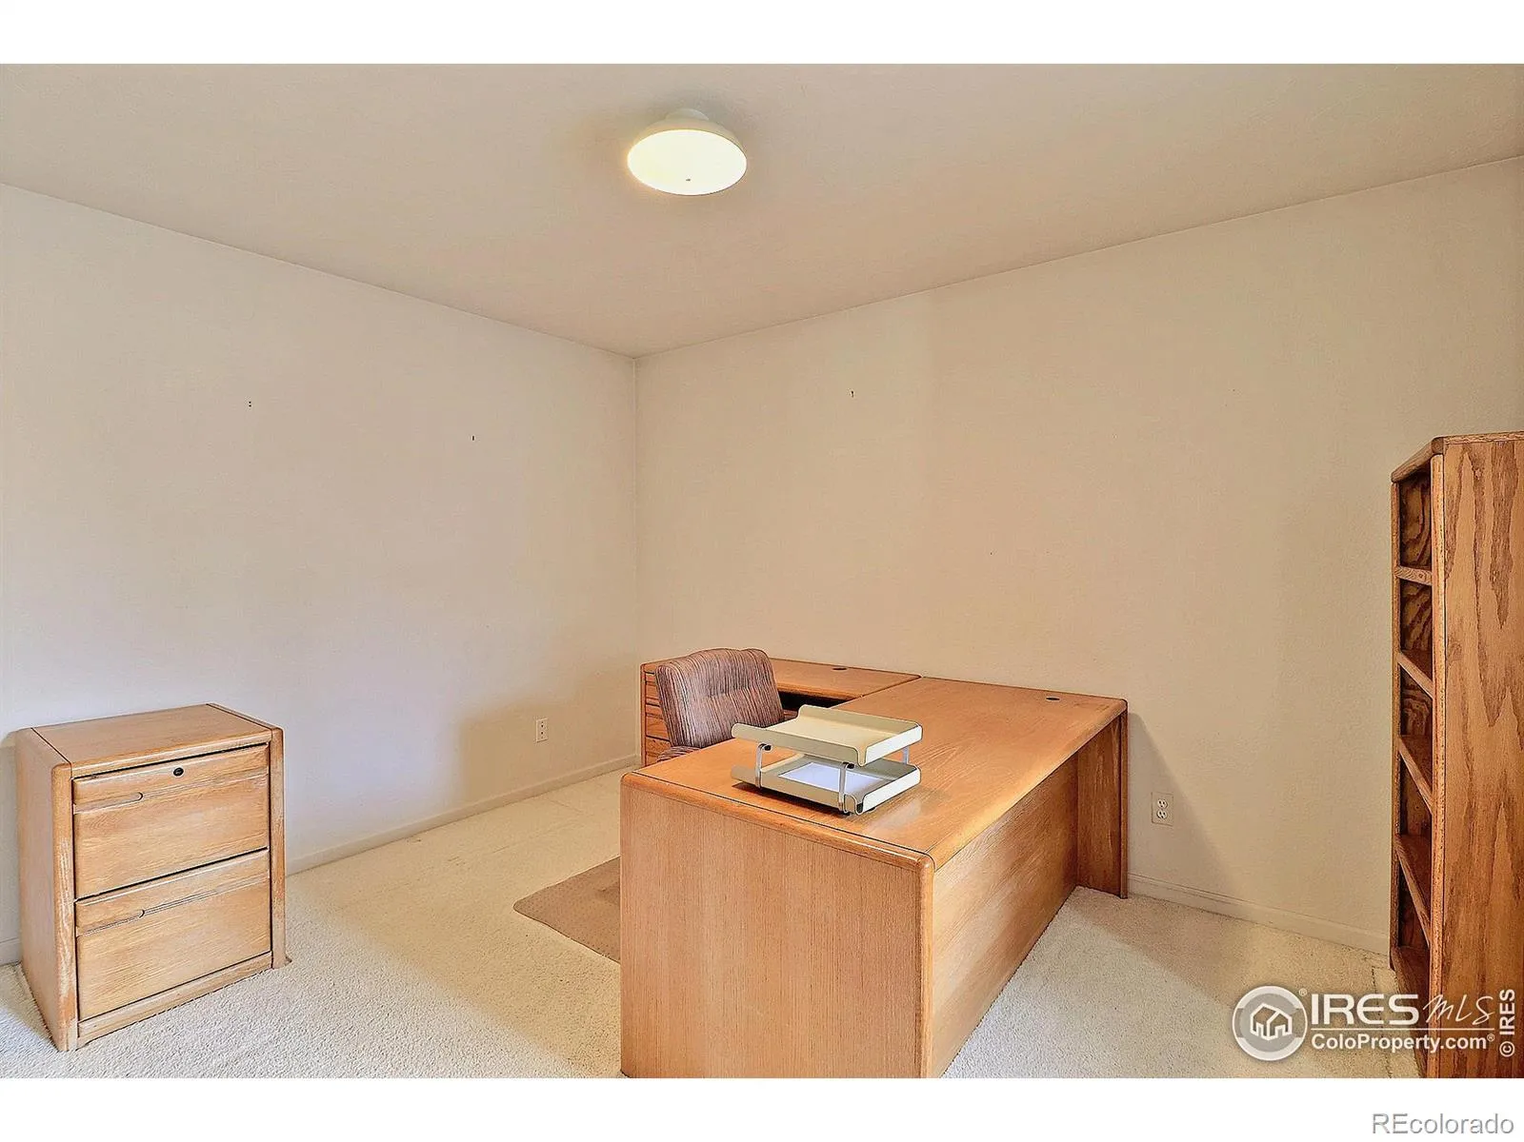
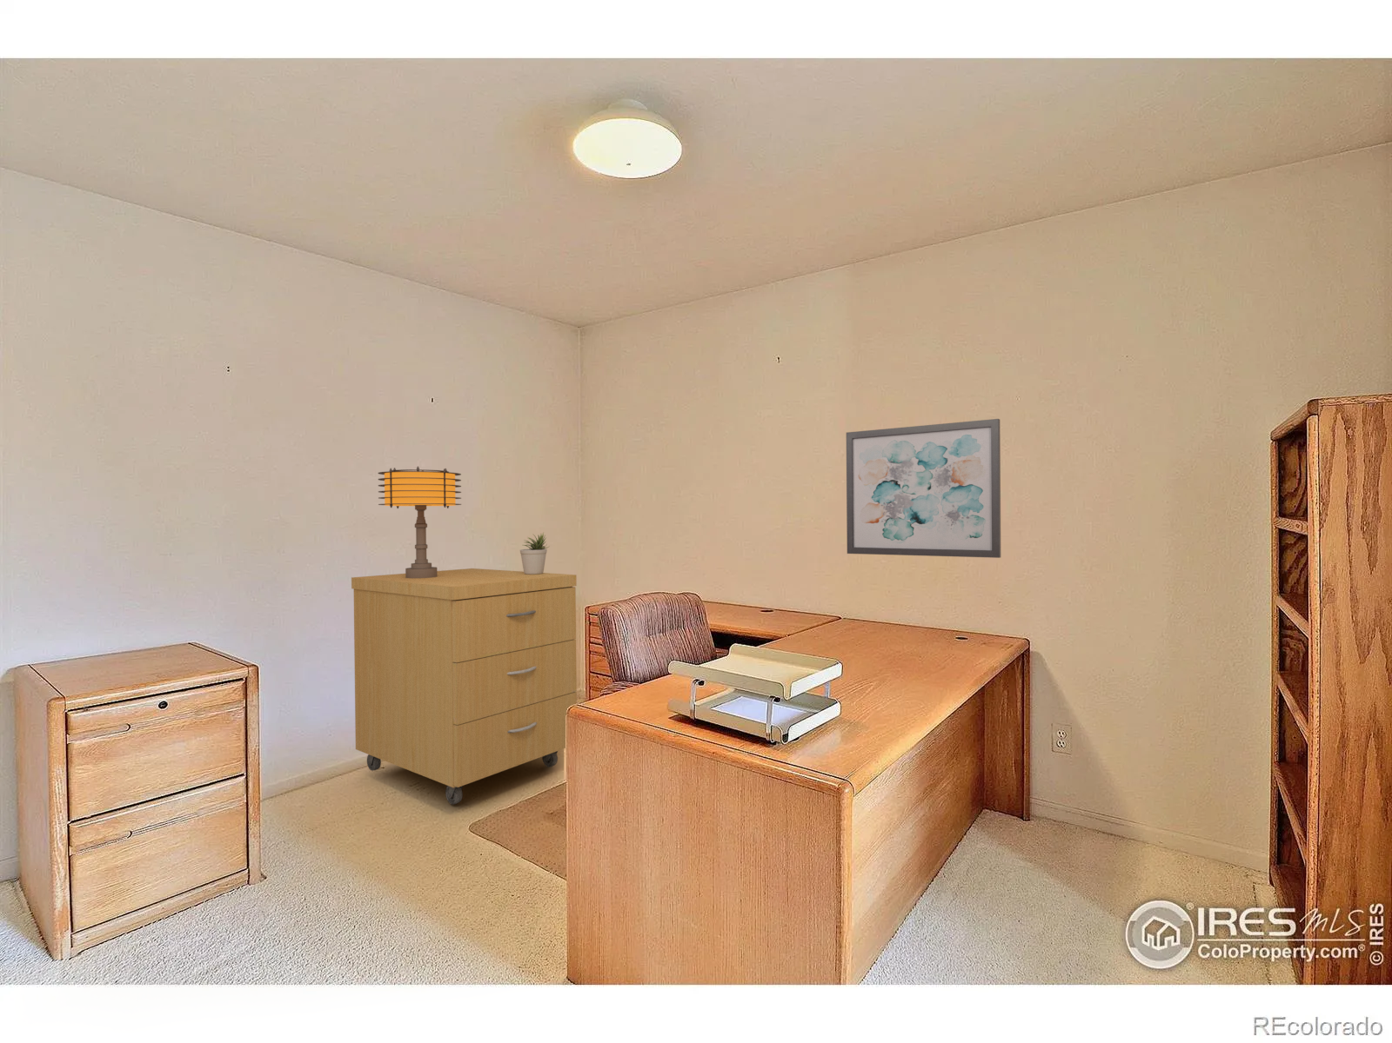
+ table lamp [377,466,461,578]
+ potted plant [520,532,550,574]
+ storage cabinet [351,568,578,805]
+ wall art [846,419,1002,559]
